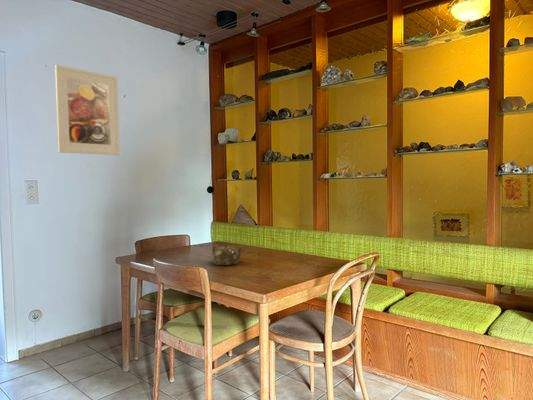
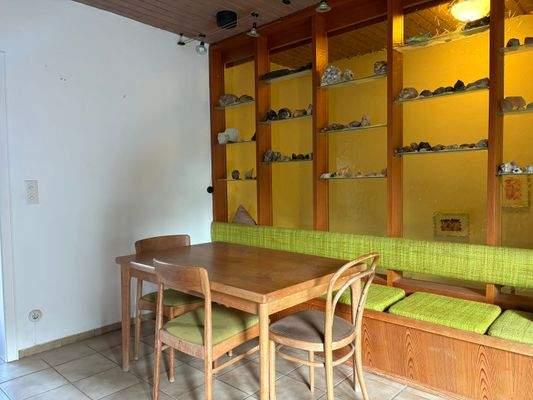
- teapot [212,243,244,266]
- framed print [54,64,121,156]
